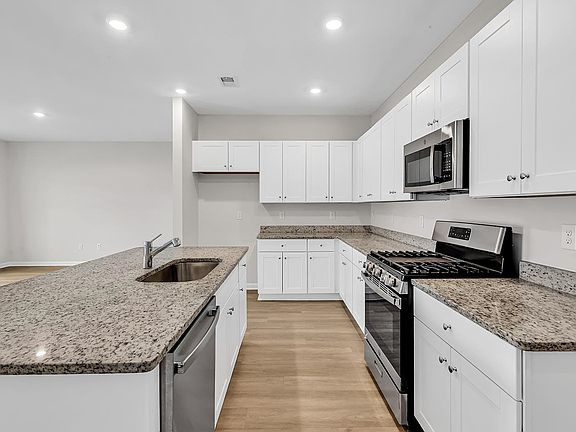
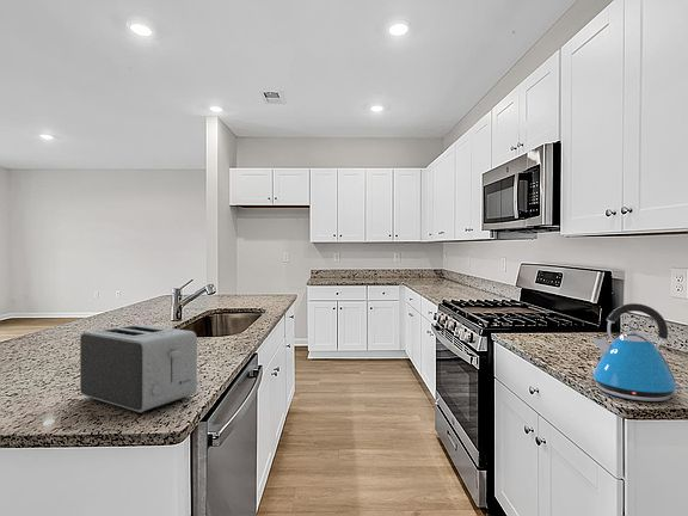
+ kettle [591,302,687,403]
+ toaster [79,322,198,413]
